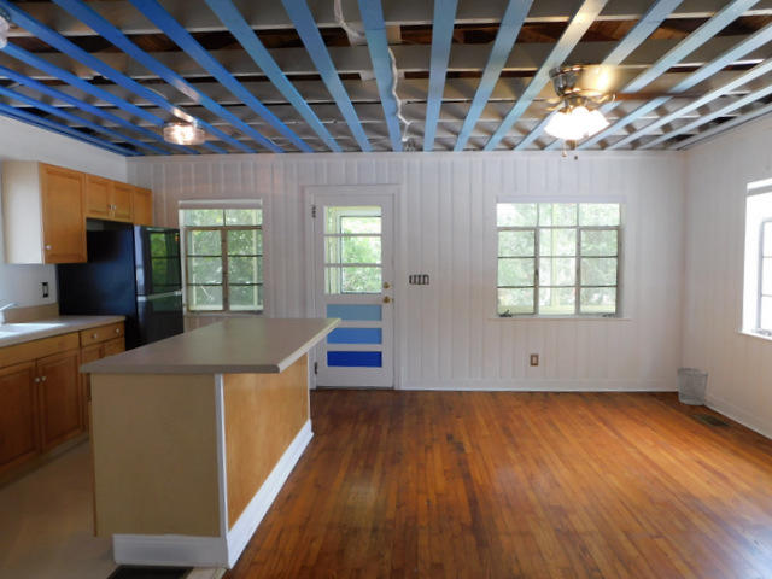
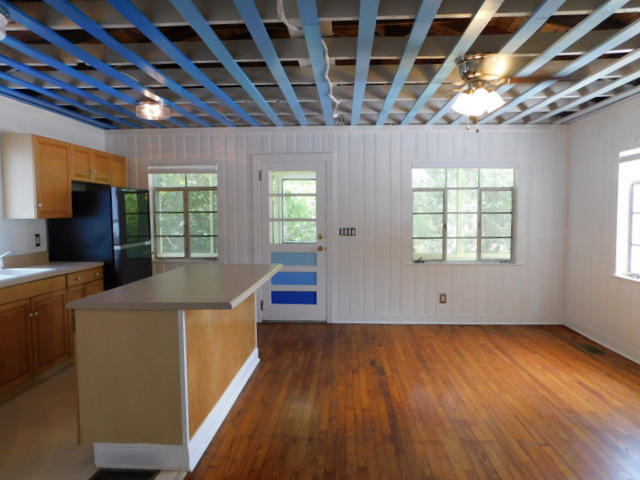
- wastebasket [676,367,709,407]
